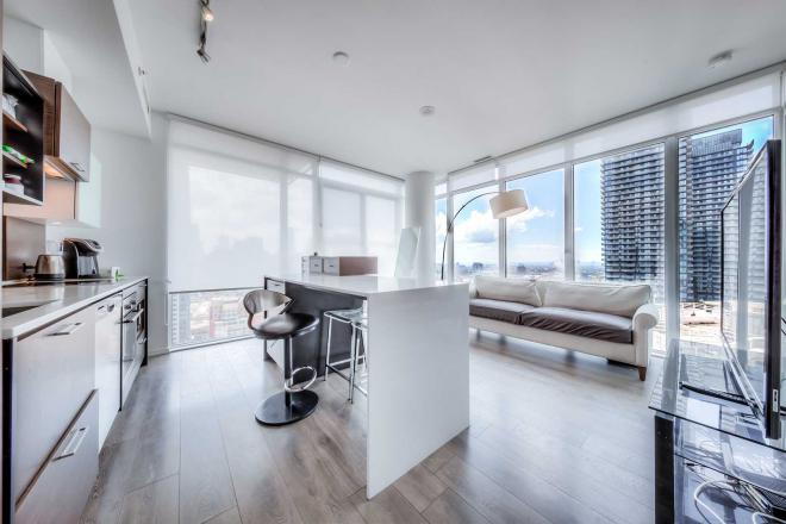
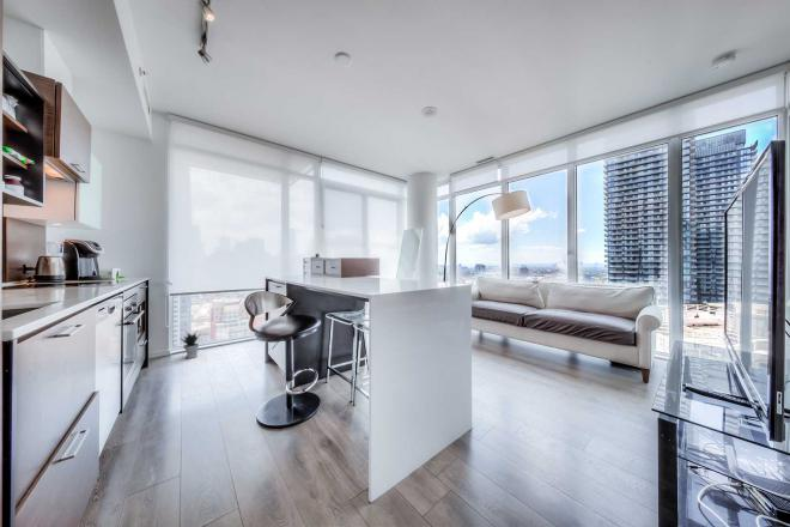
+ potted plant [181,329,202,359]
